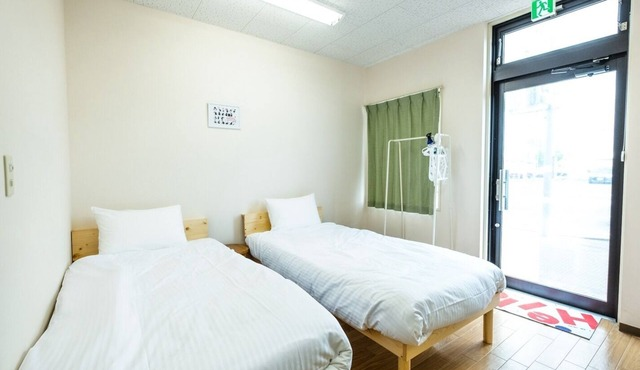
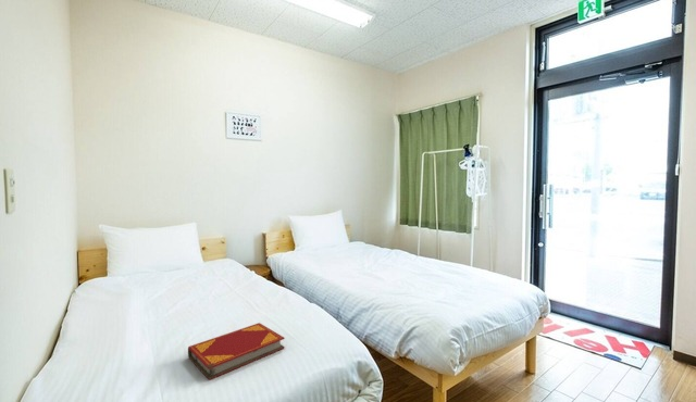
+ hardback book [187,322,286,380]
